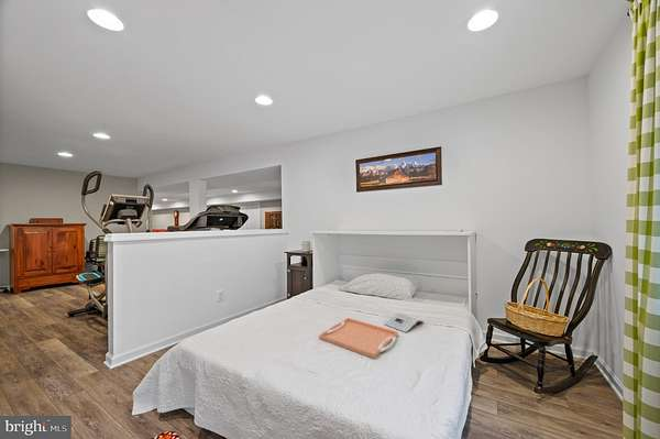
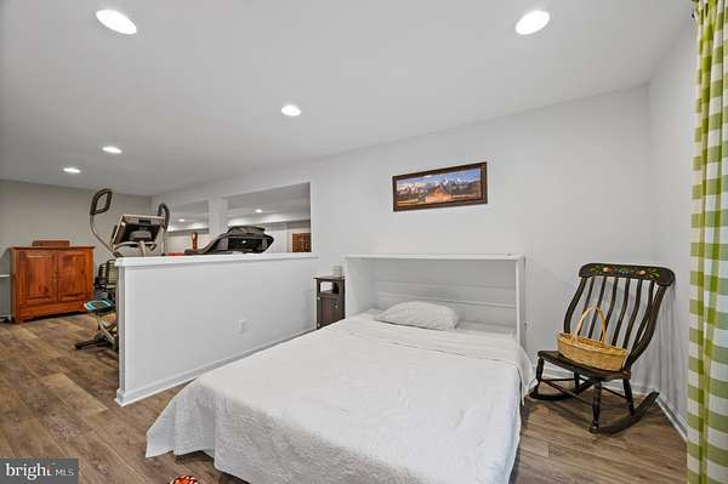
- serving tray [318,317,399,360]
- magazine [384,312,425,333]
